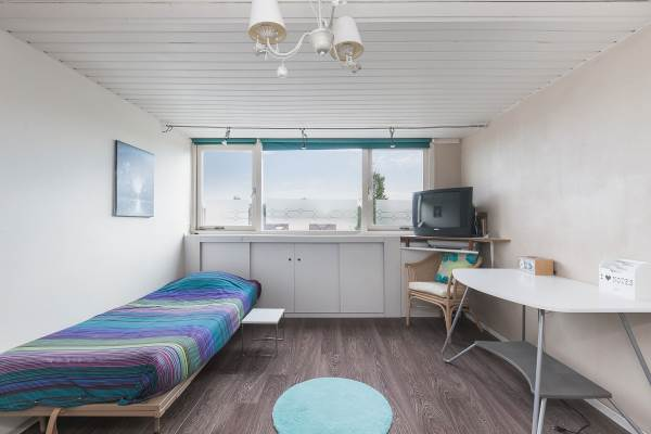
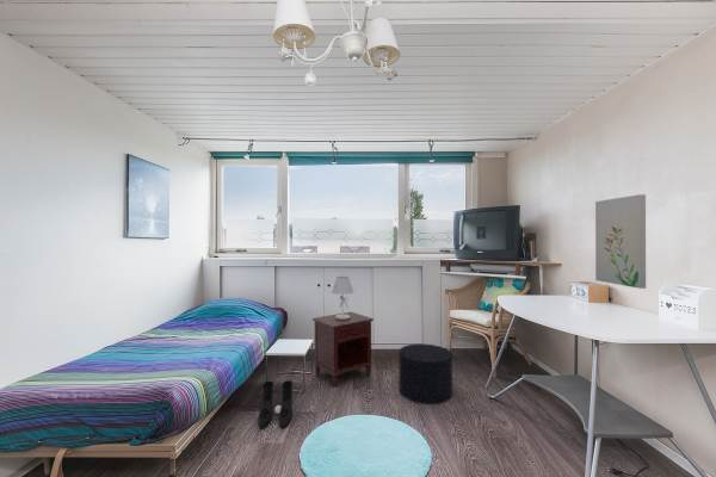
+ boots [258,379,294,430]
+ table lamp [331,275,356,320]
+ stool [397,342,453,405]
+ nightstand [311,311,375,389]
+ wall art [594,193,647,290]
